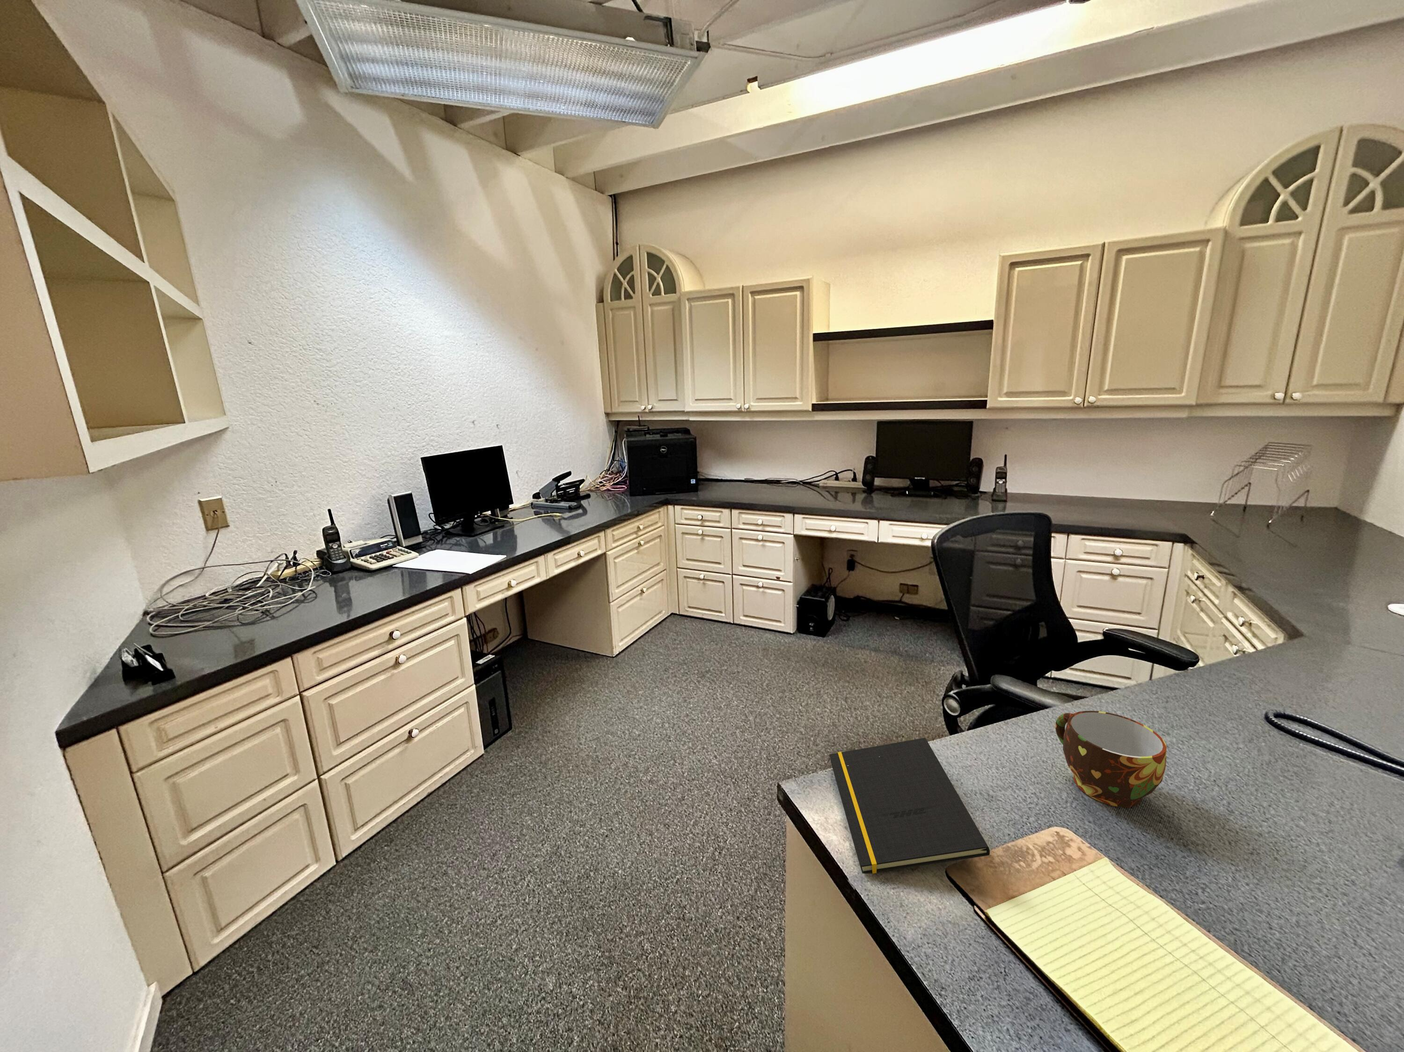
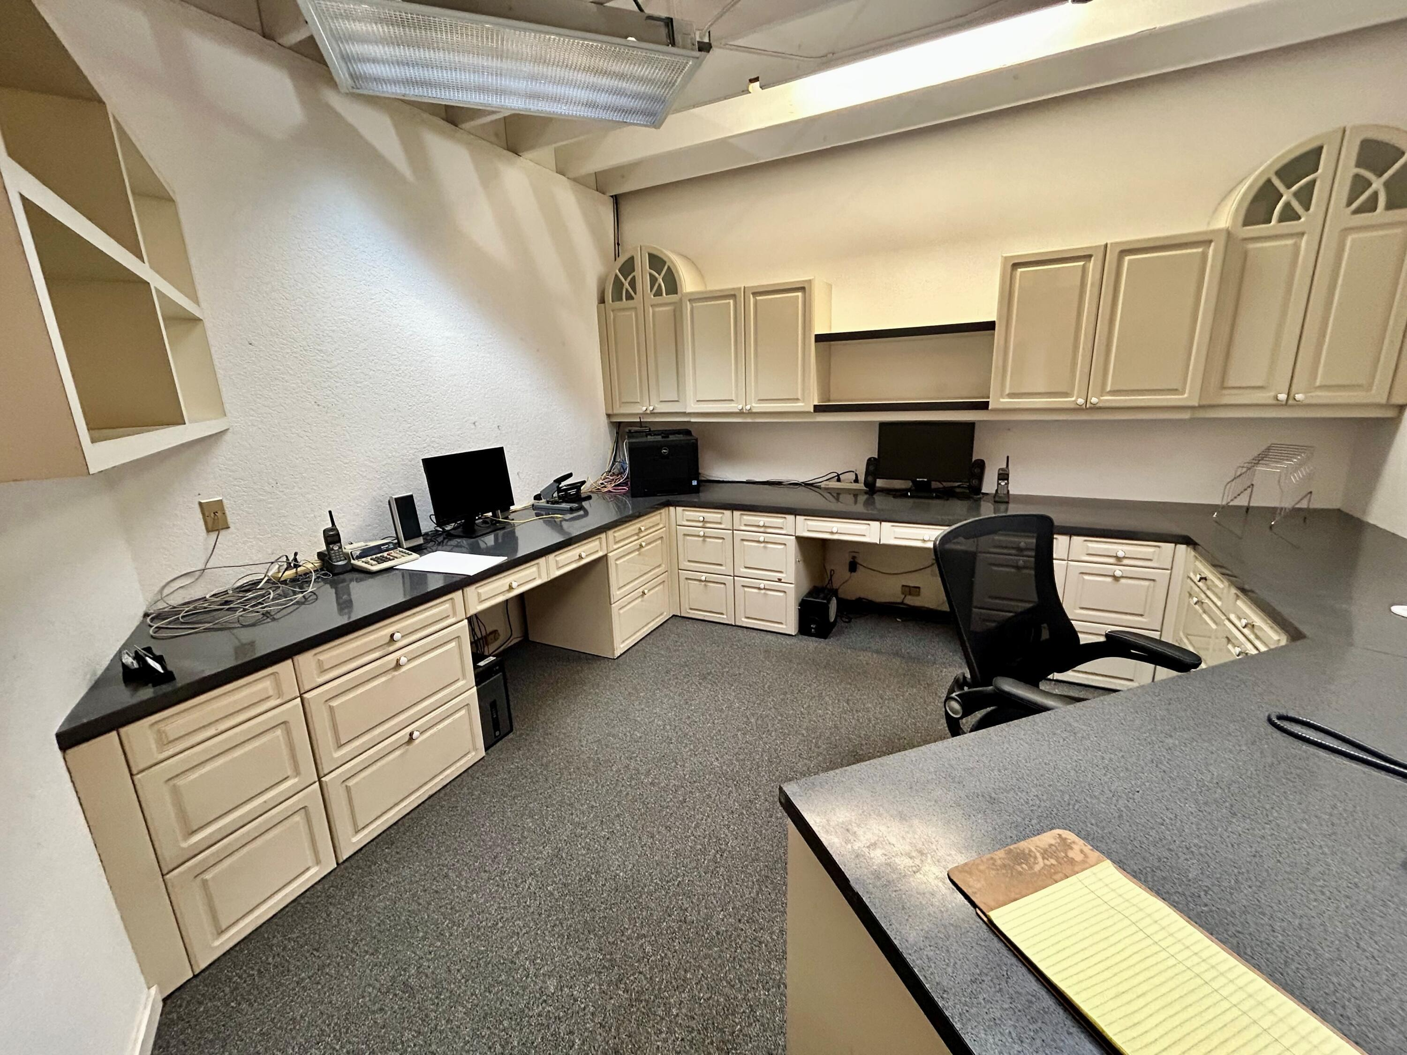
- notepad [829,737,991,874]
- cup [1055,711,1167,808]
